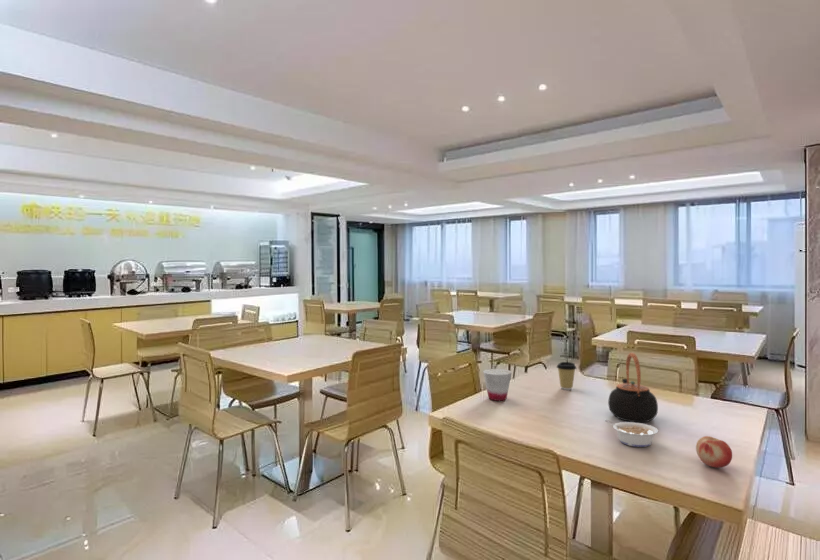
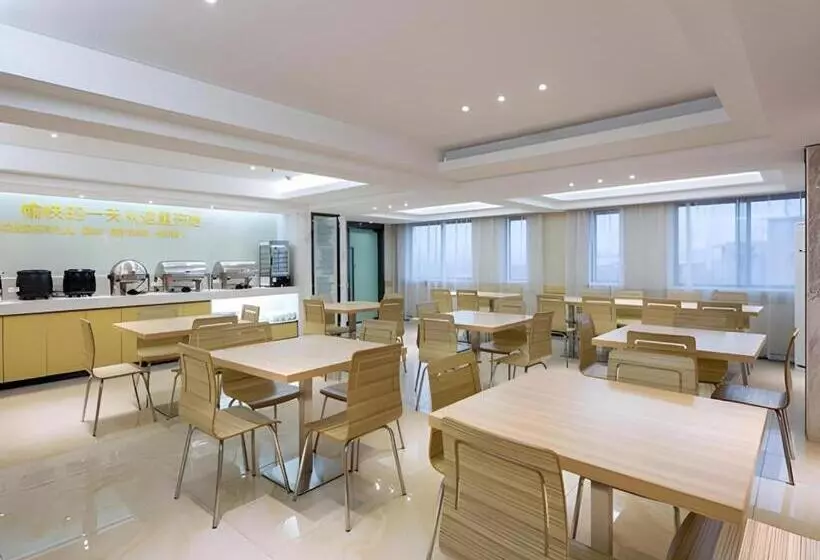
- cup [482,368,513,402]
- legume [604,419,659,448]
- fruit [695,435,733,469]
- coffee cup [556,361,577,391]
- teapot [607,352,659,423]
